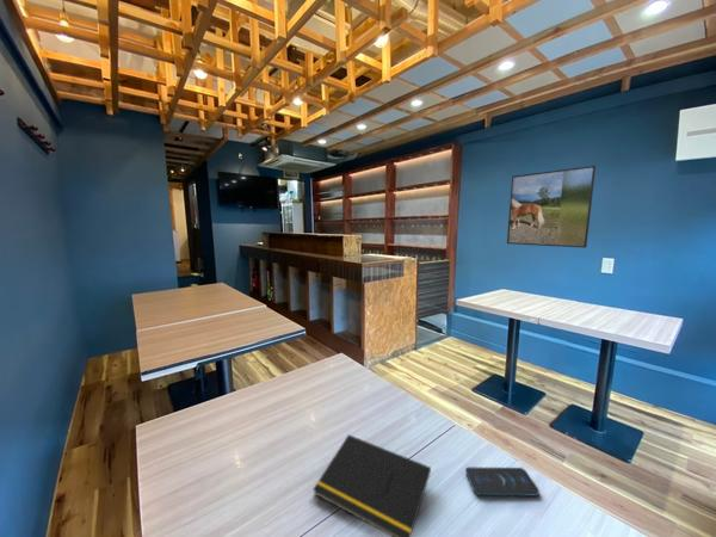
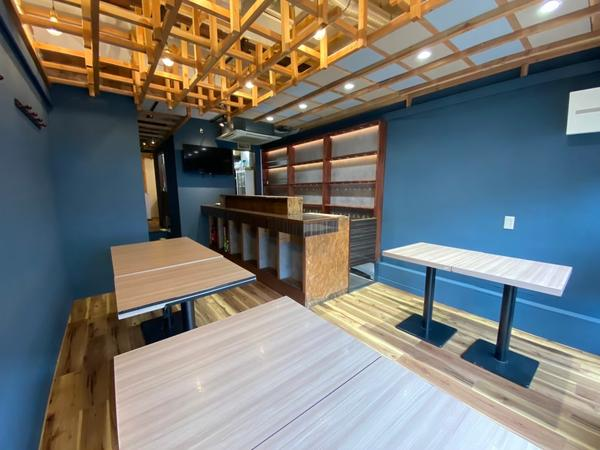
- smartphone [464,465,541,498]
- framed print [506,165,597,249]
- notepad [311,433,432,537]
